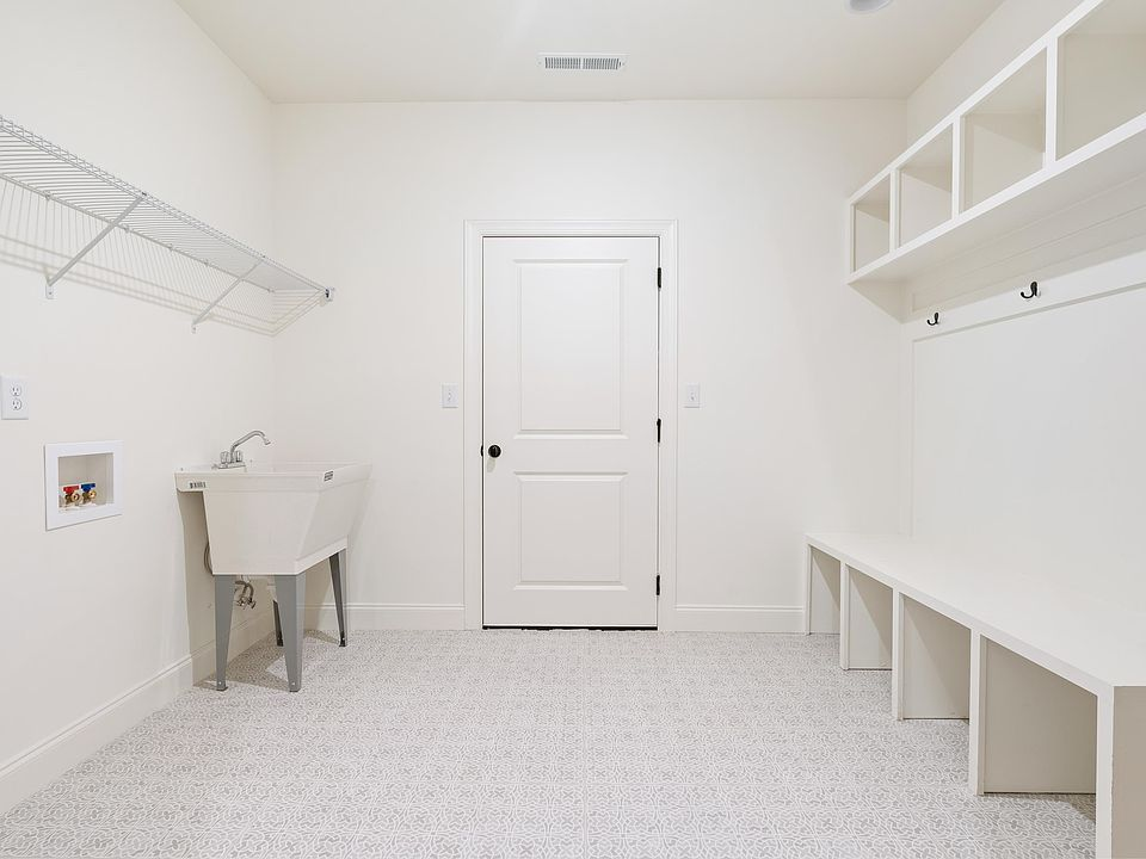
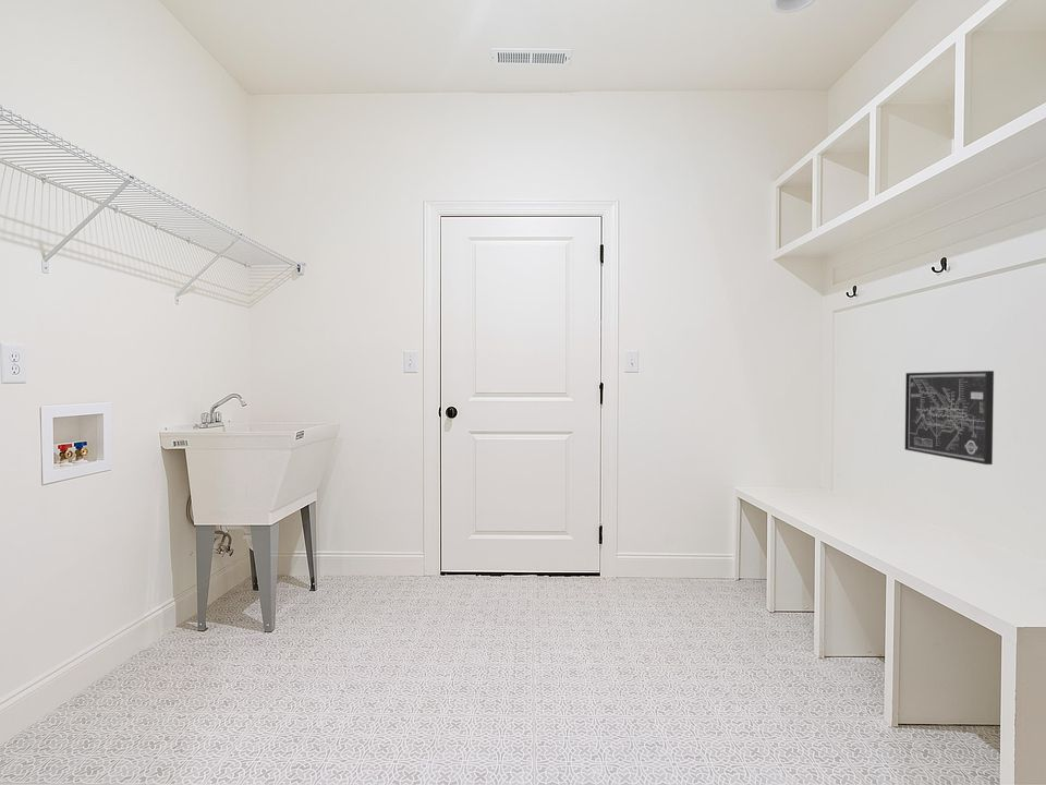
+ wall art [904,370,995,466]
